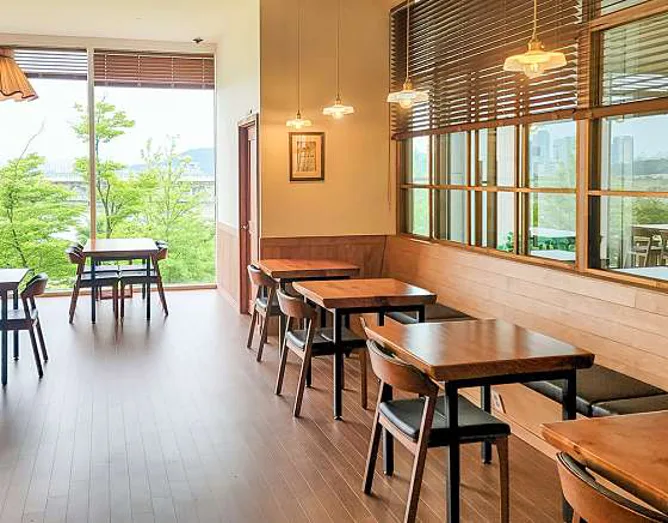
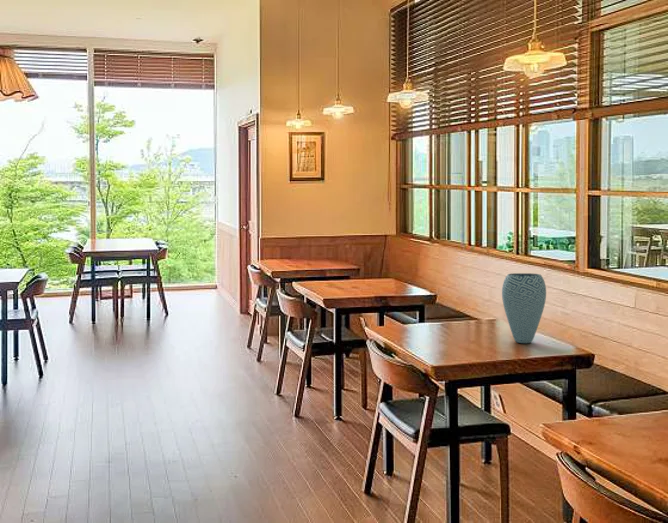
+ vase [501,272,547,344]
